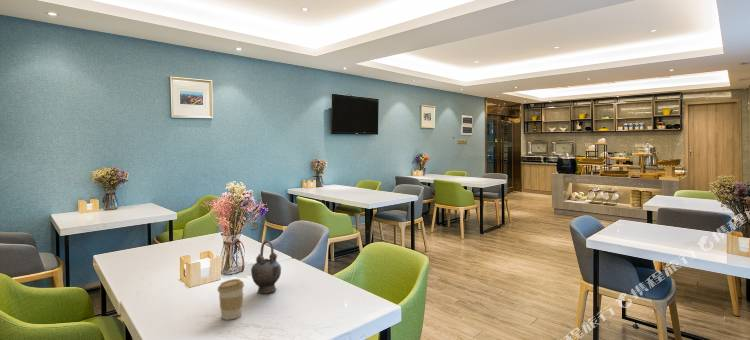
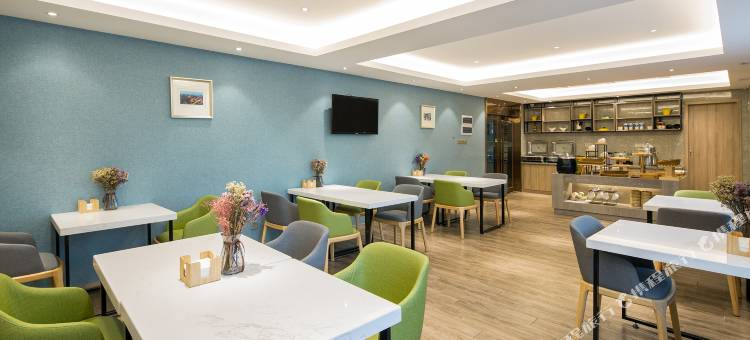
- teapot [250,240,282,294]
- coffee cup [217,278,245,321]
